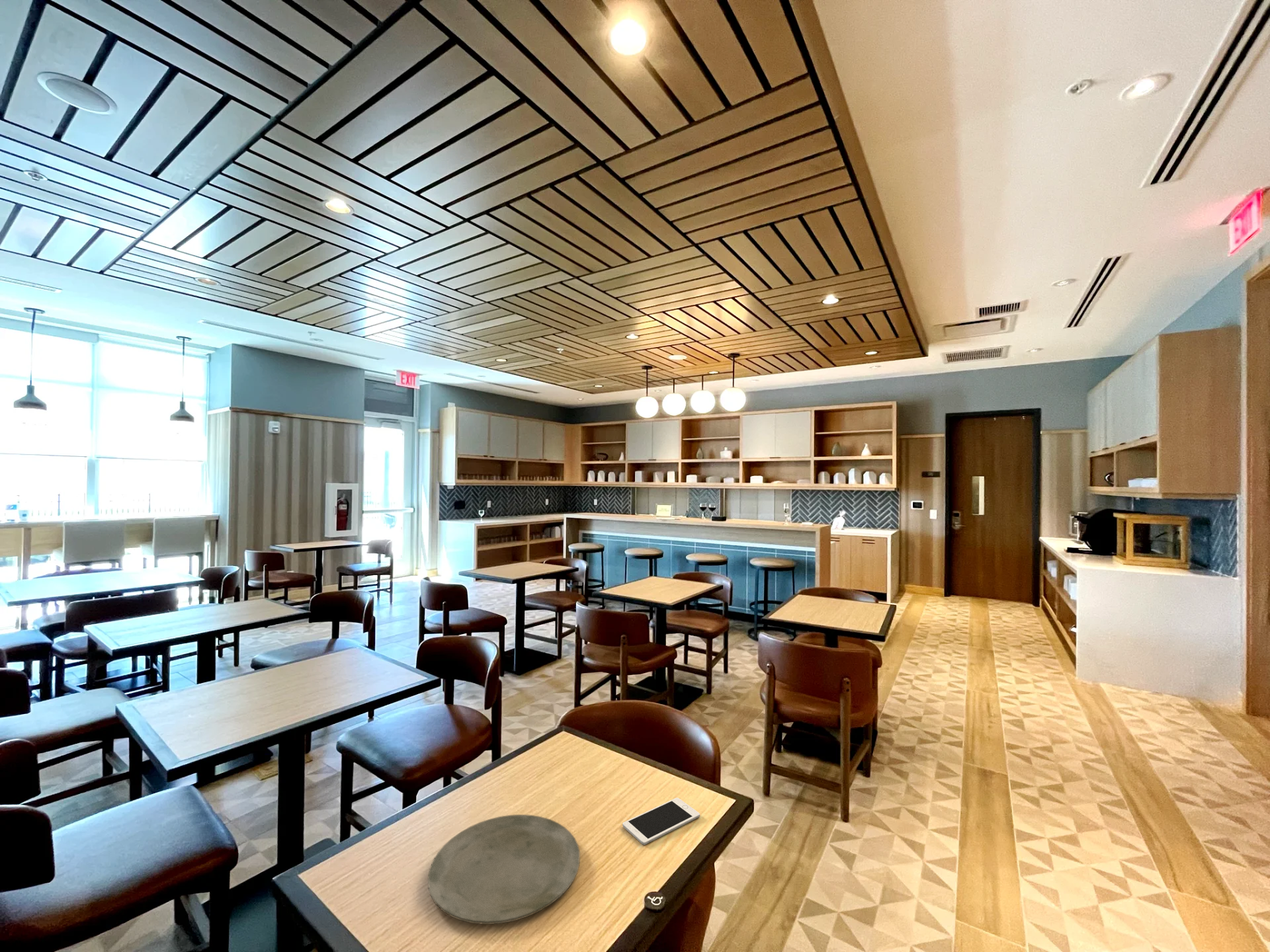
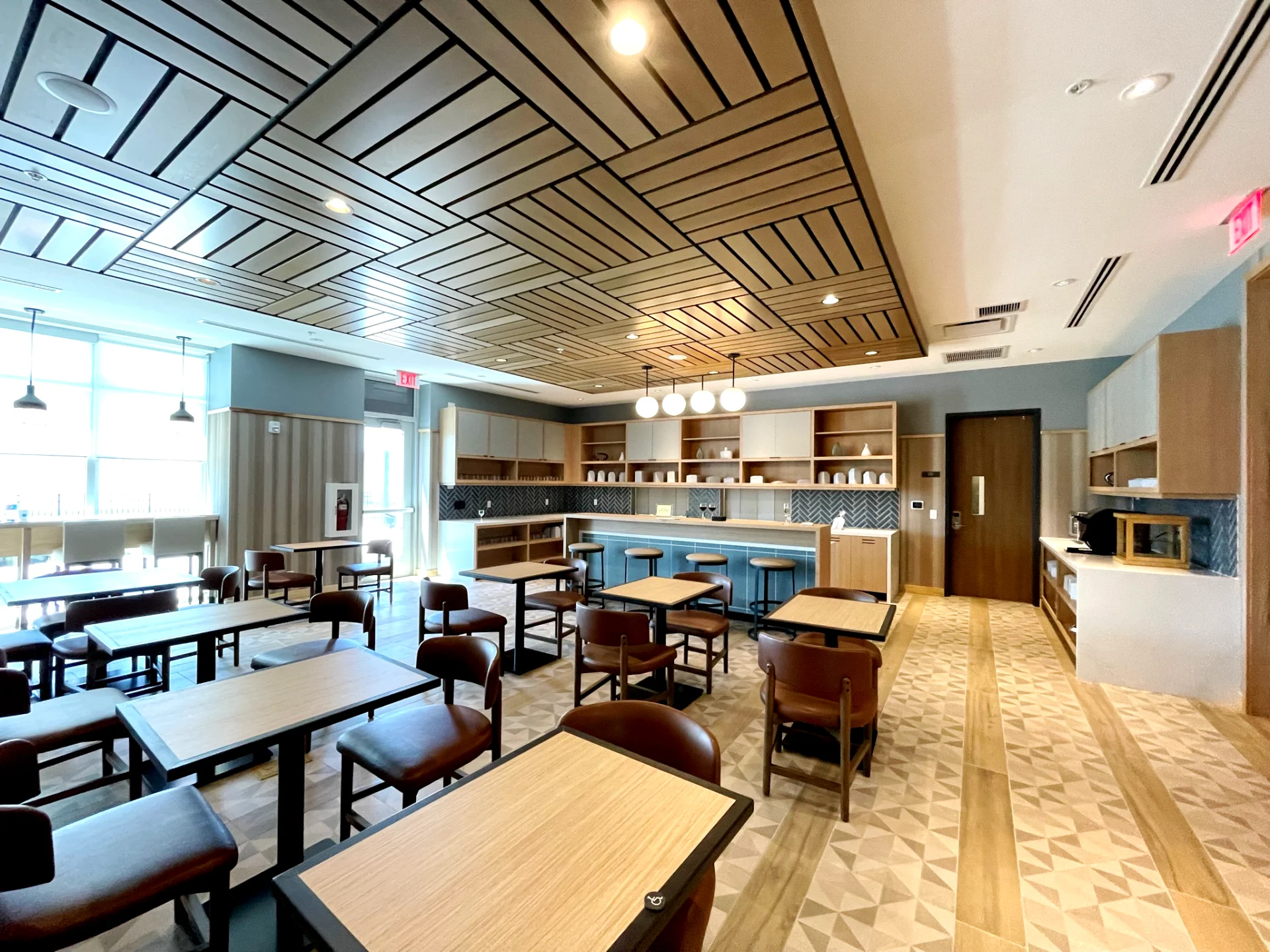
- plate [427,814,581,925]
- cell phone [622,797,700,846]
